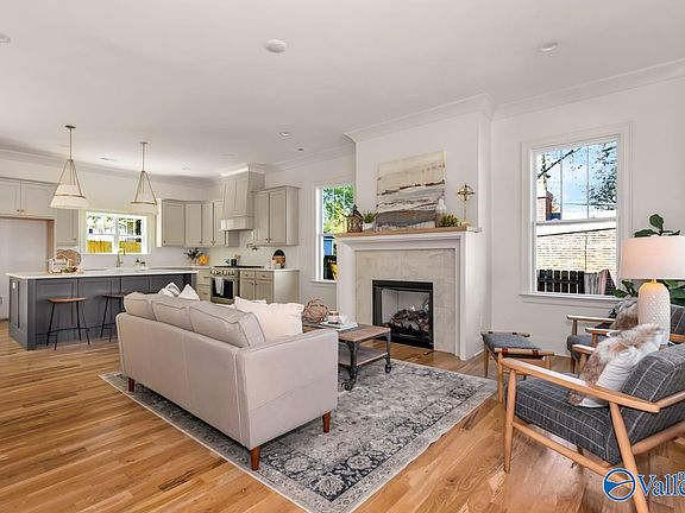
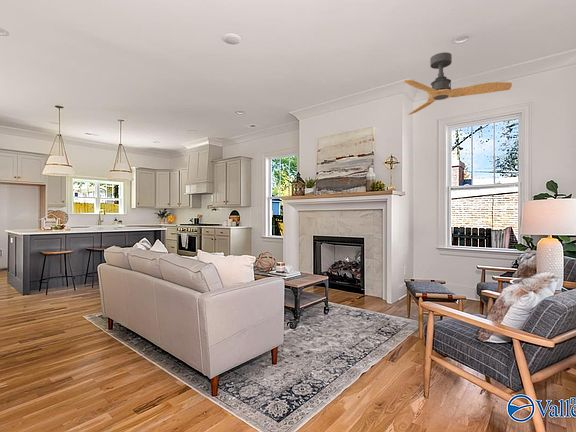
+ ceiling fan [402,51,513,116]
